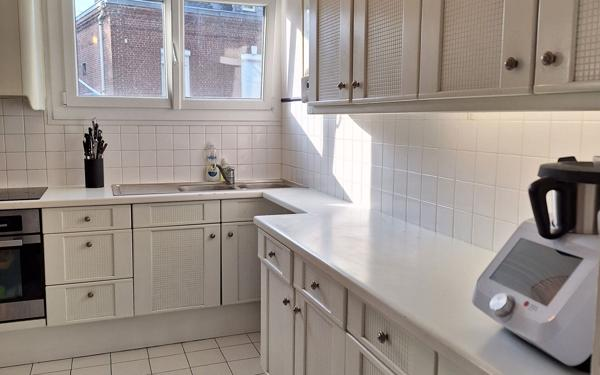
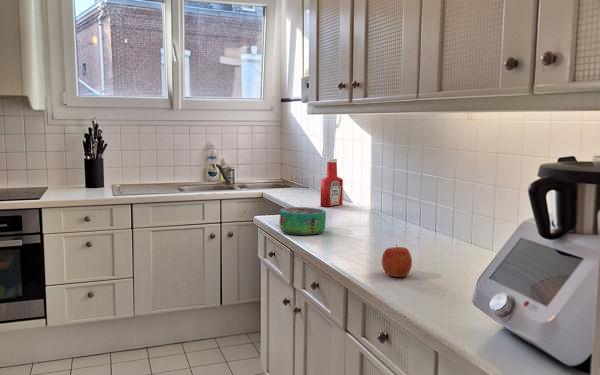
+ decorative bowl [279,206,327,237]
+ soap bottle [319,158,344,208]
+ apple [381,243,413,278]
